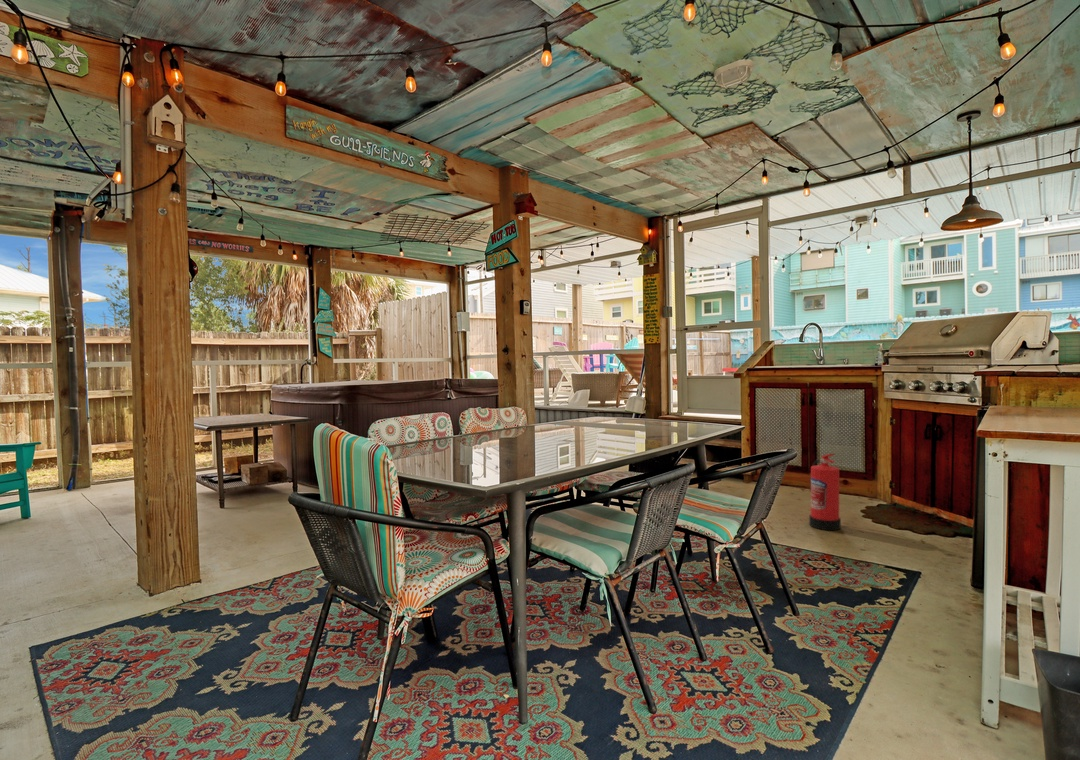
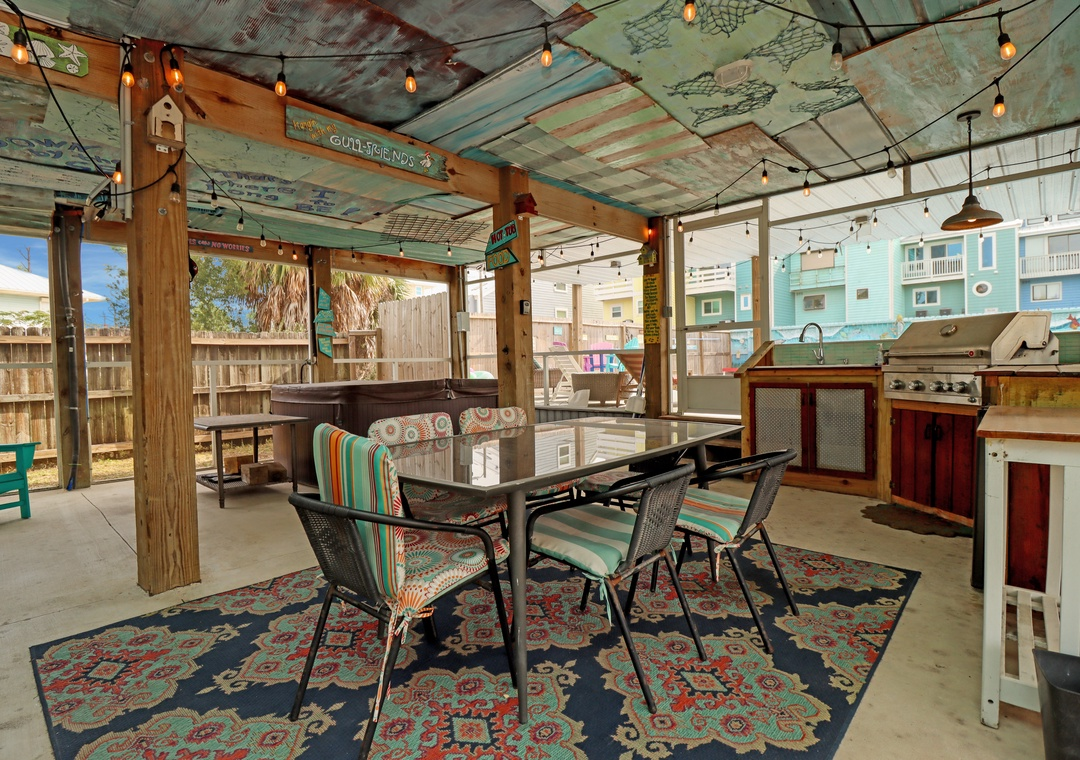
- fire extinguisher [808,453,842,531]
